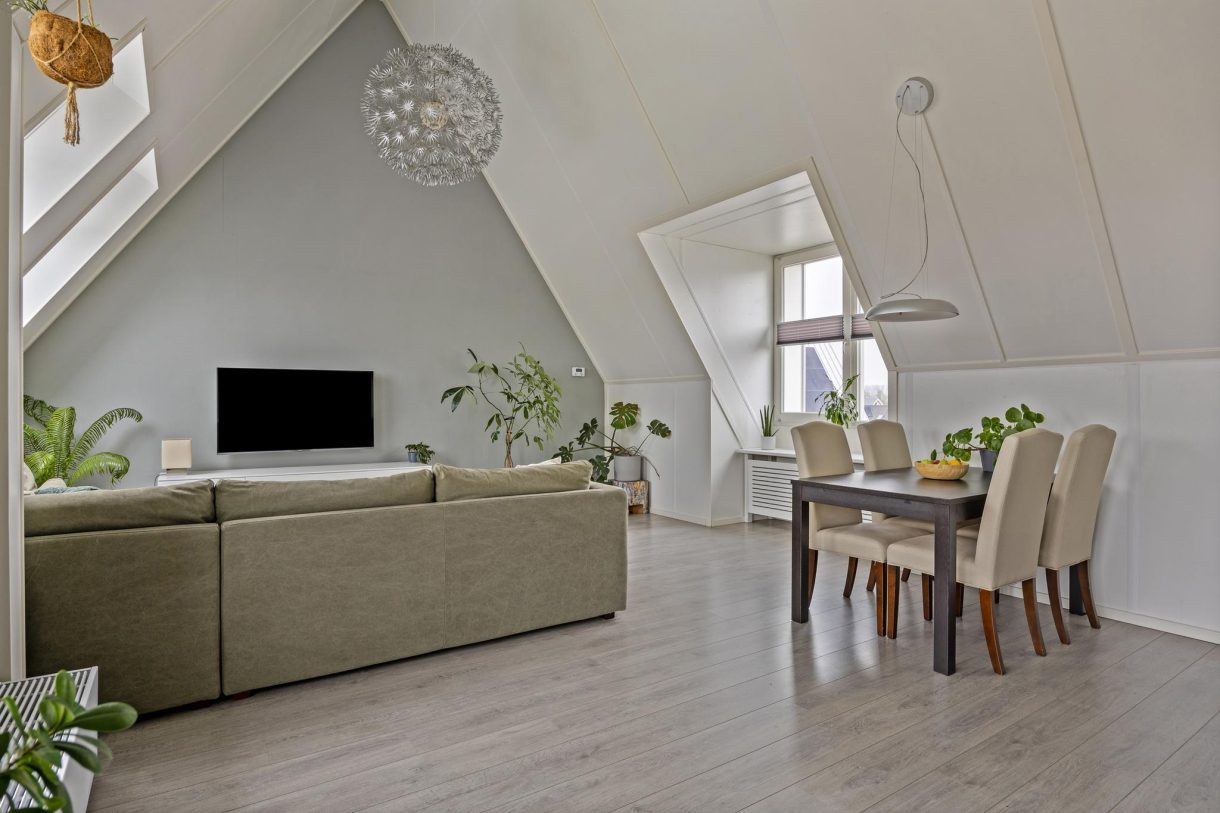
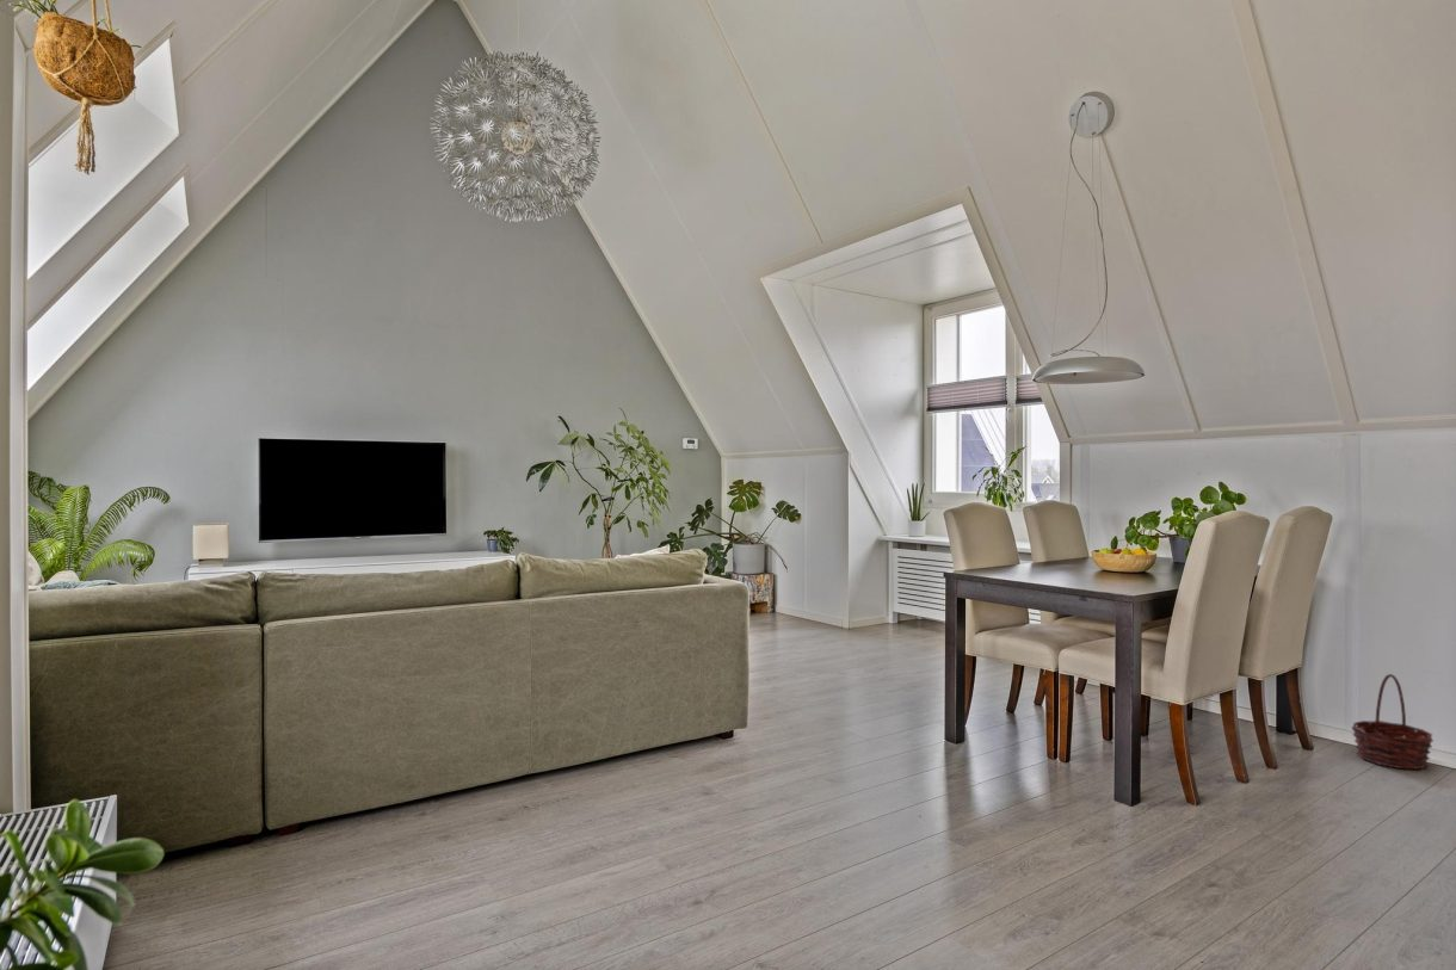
+ basket [1350,673,1435,771]
